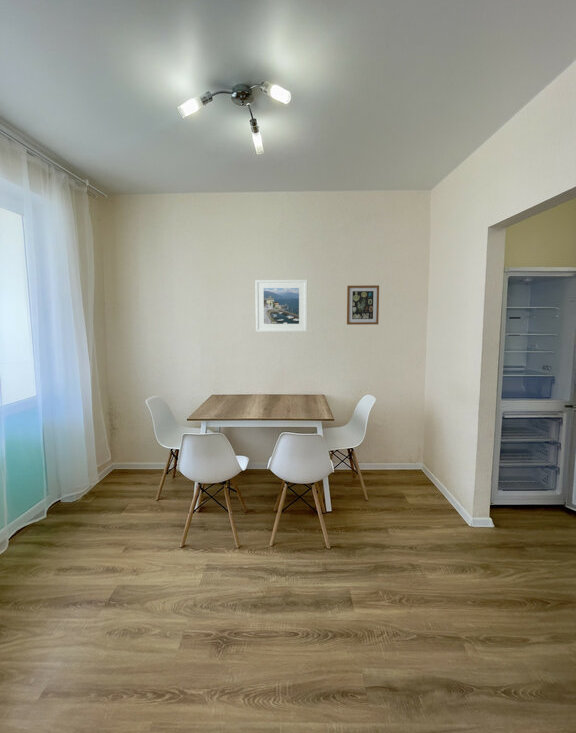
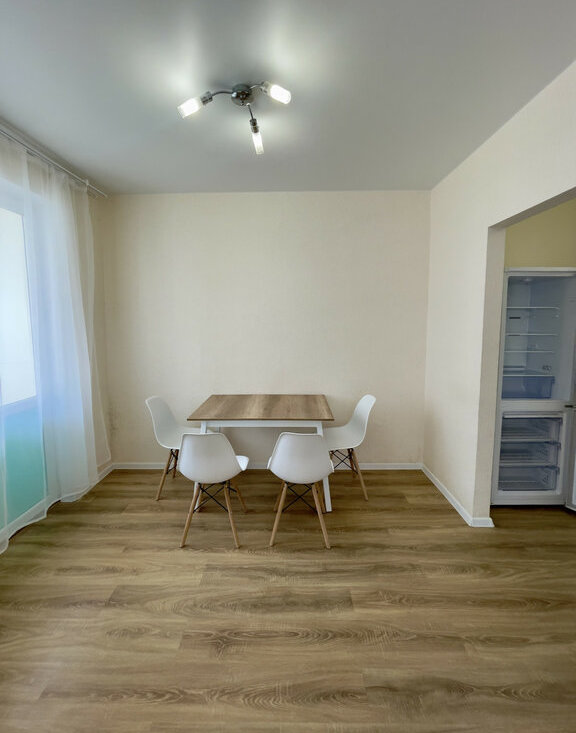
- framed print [254,279,308,333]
- wall art [346,284,380,326]
